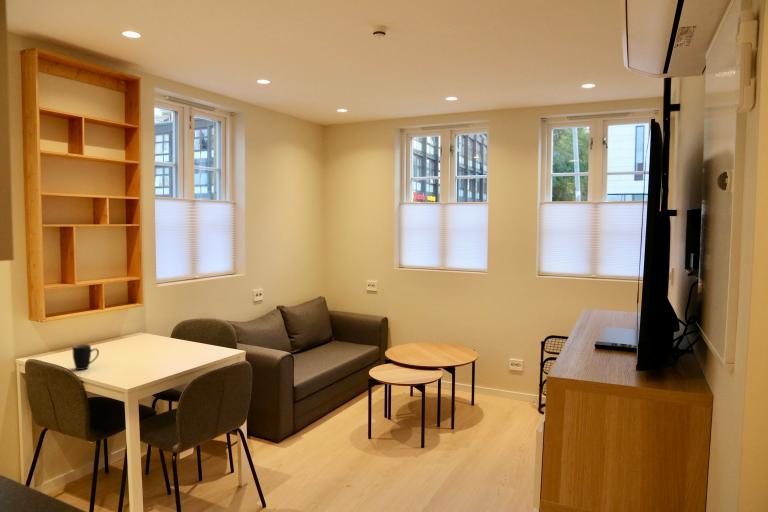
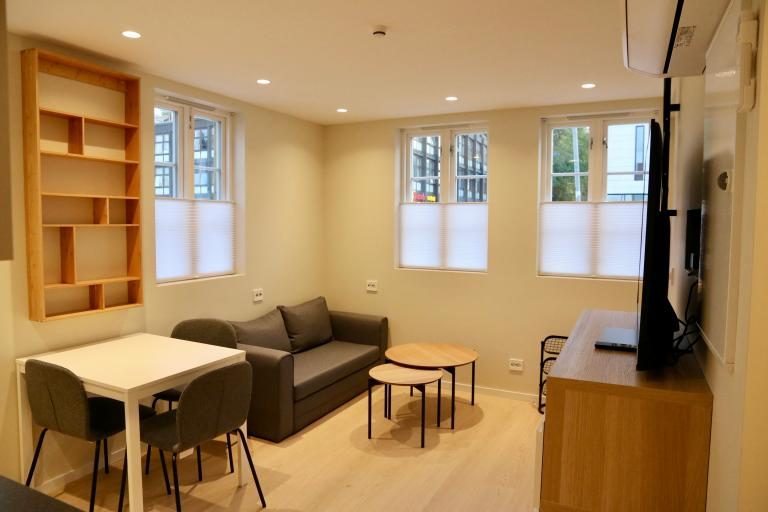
- mug [71,343,100,371]
